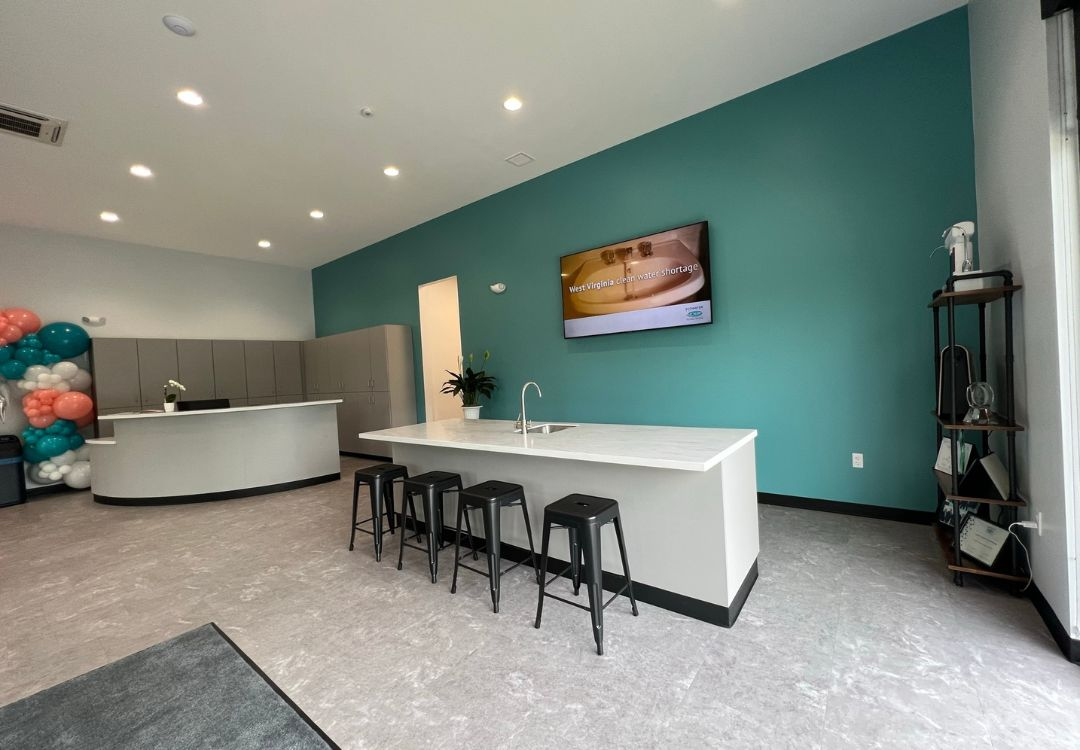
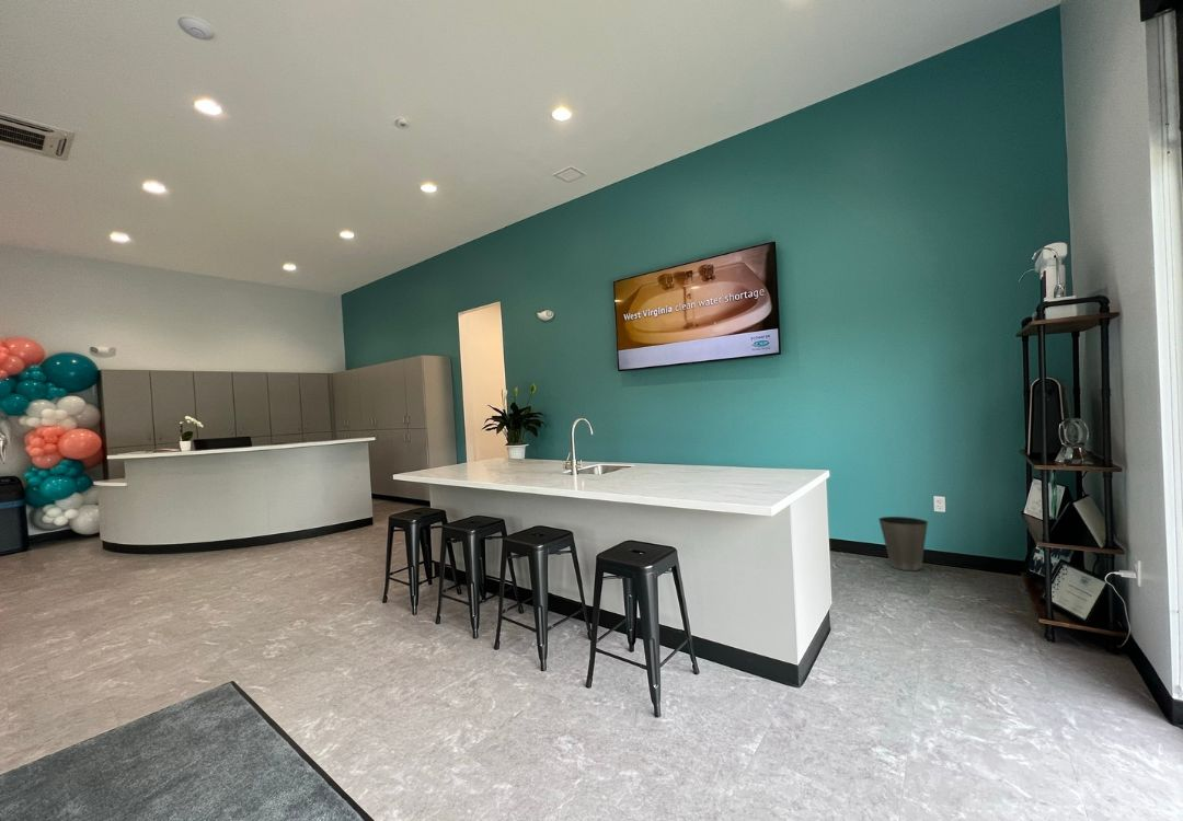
+ waste basket [877,516,929,571]
